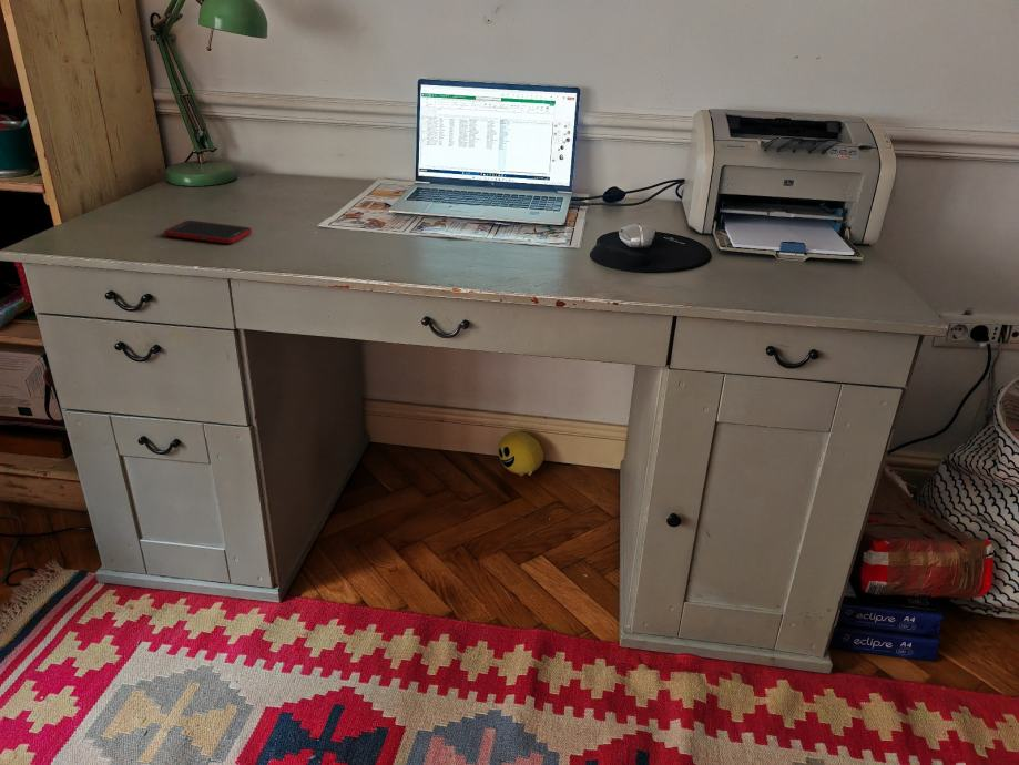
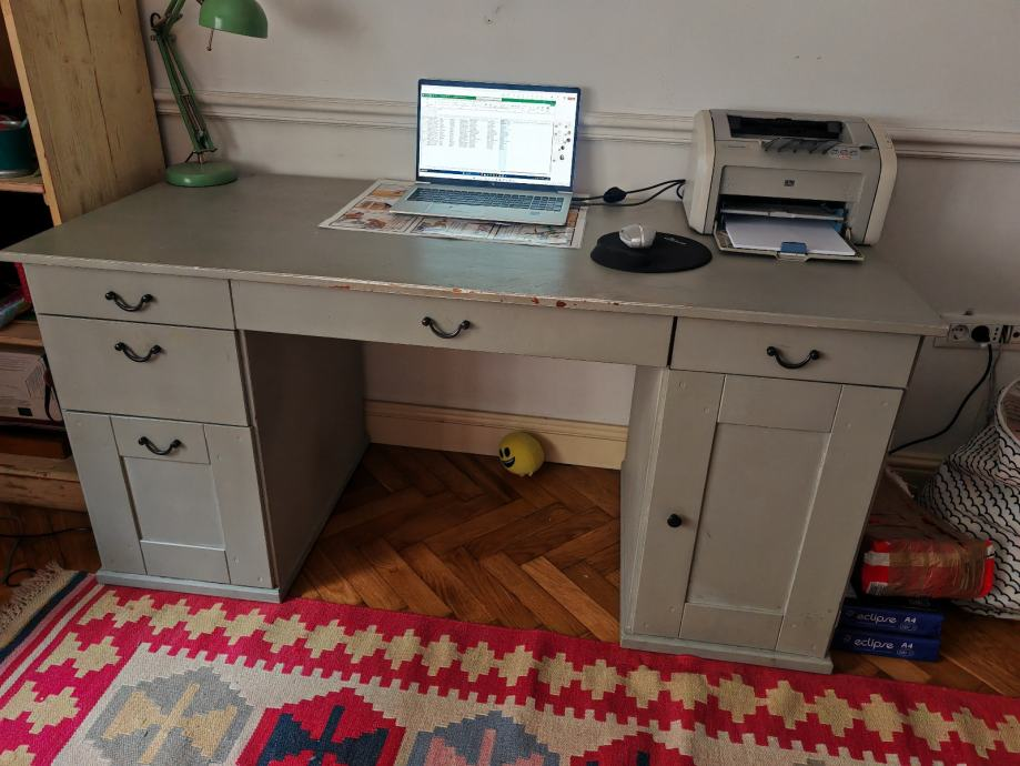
- cell phone [163,220,253,245]
